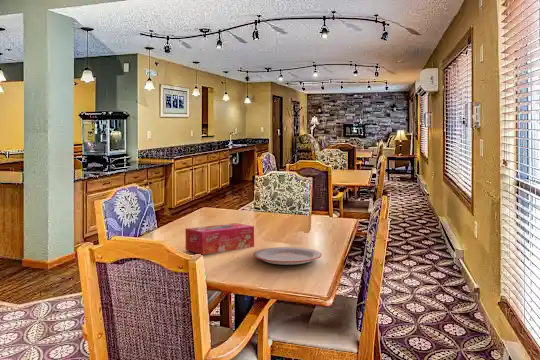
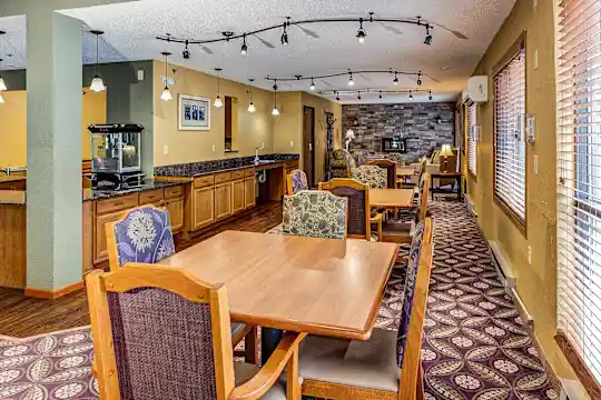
- tissue box [184,222,255,256]
- plate [253,246,323,266]
